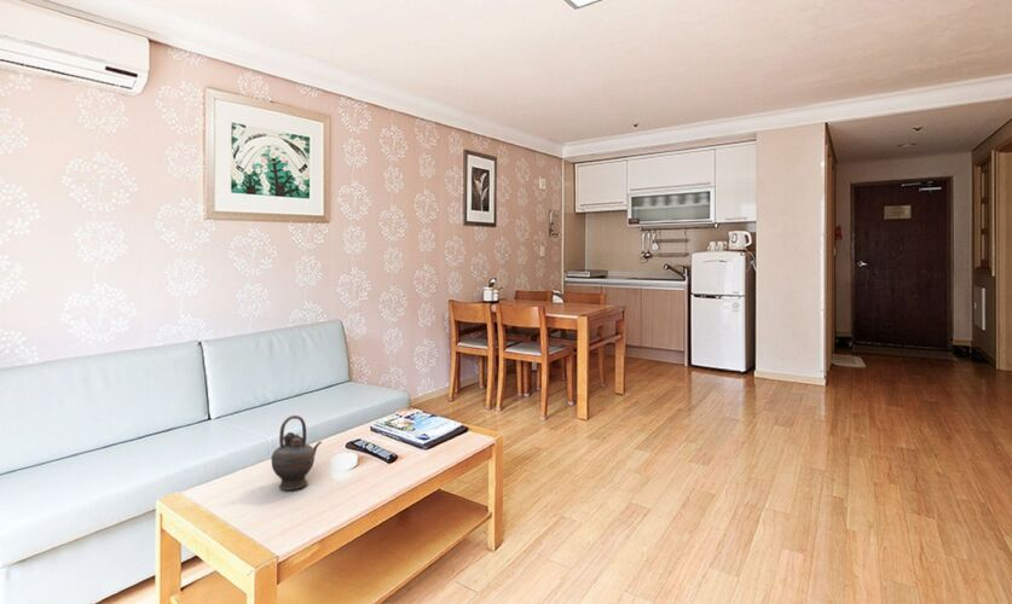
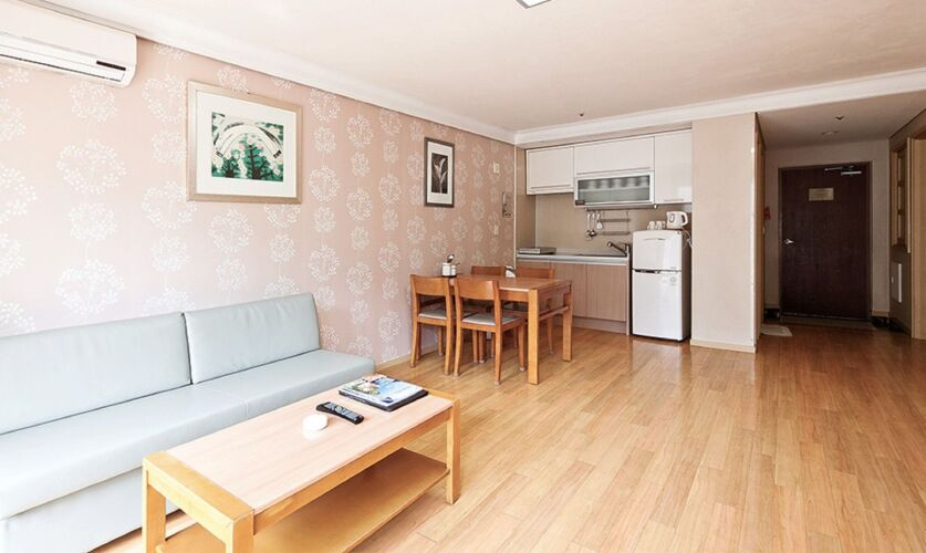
- teapot [270,414,323,490]
